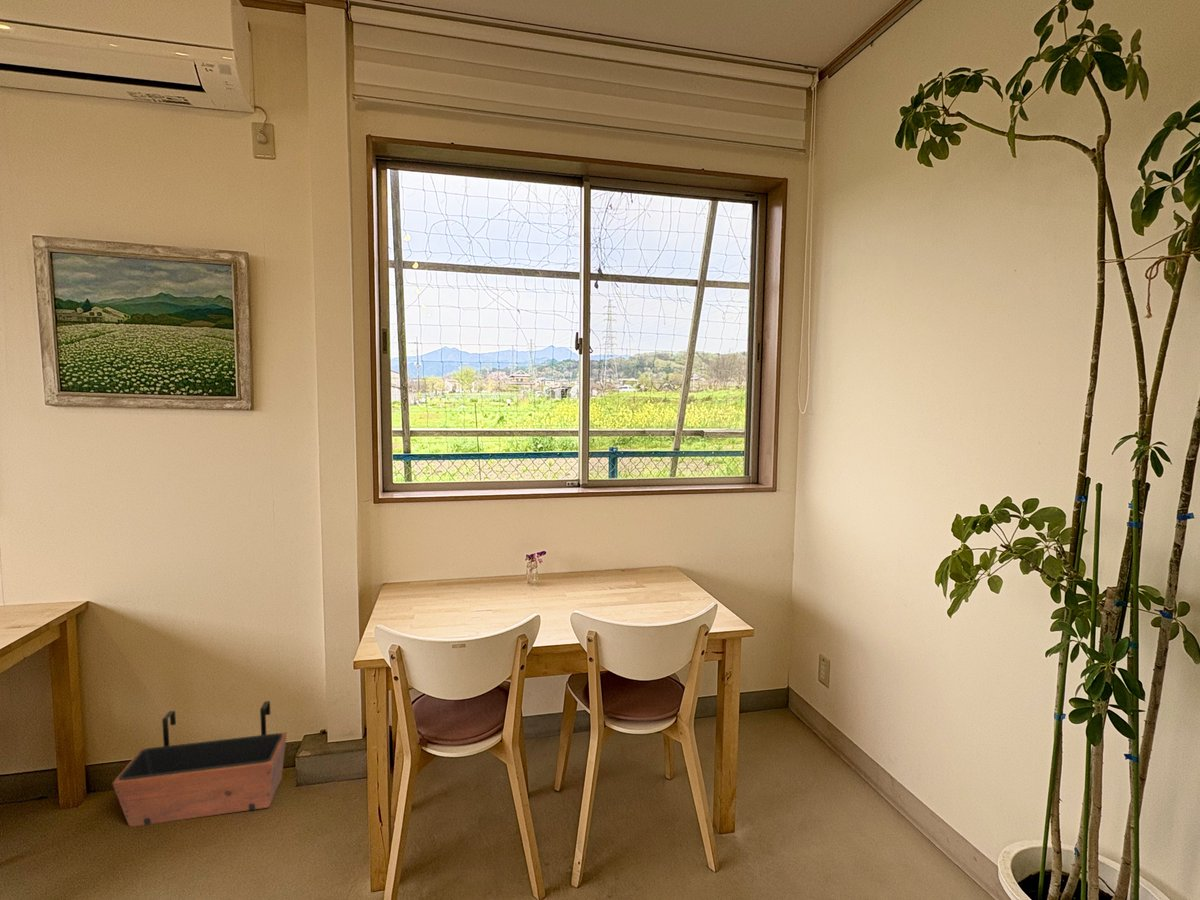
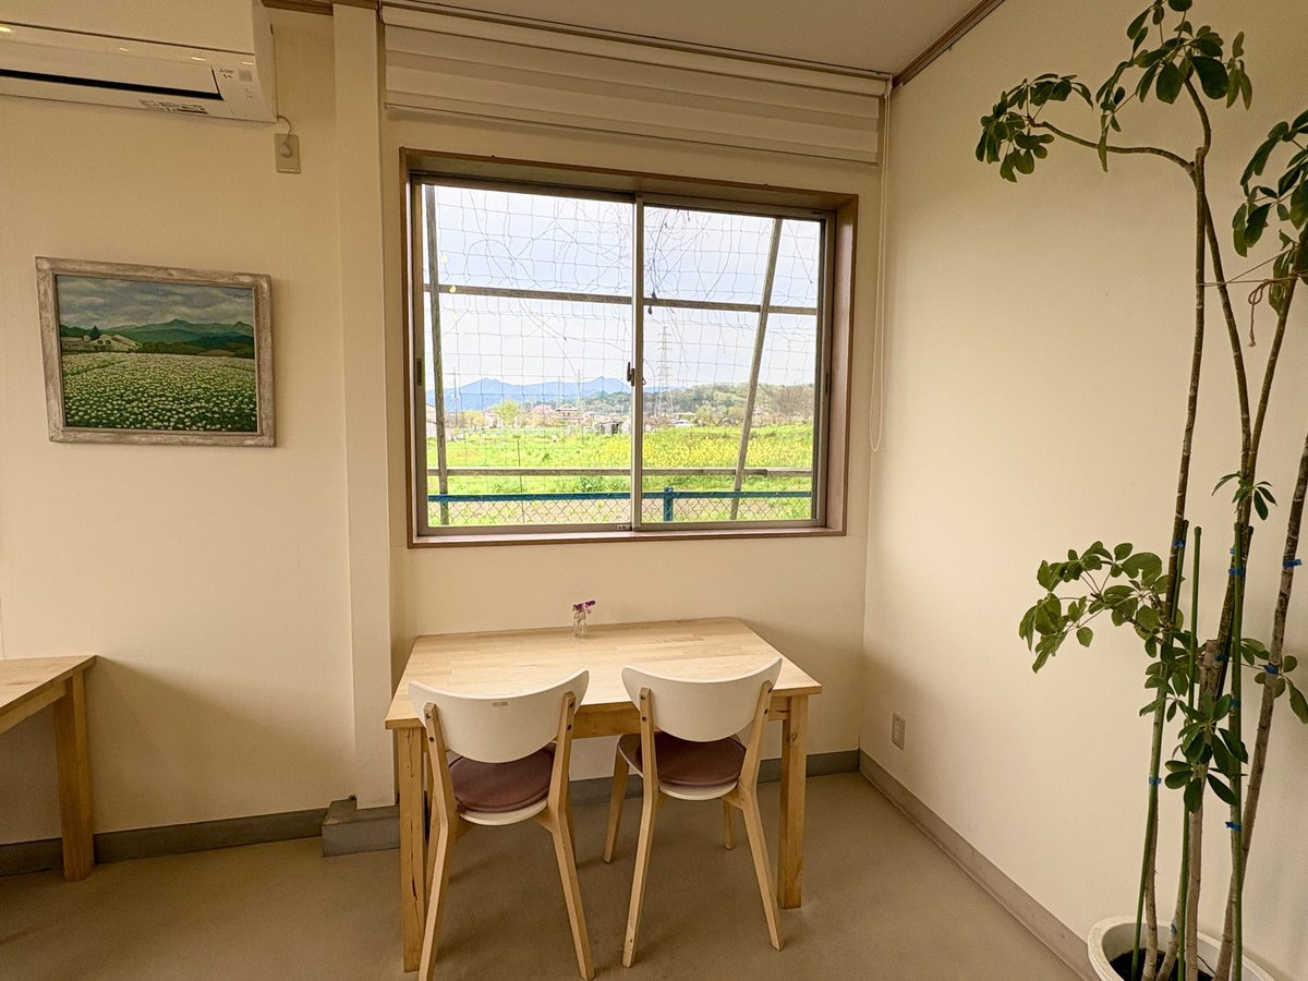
- planter [111,700,288,828]
